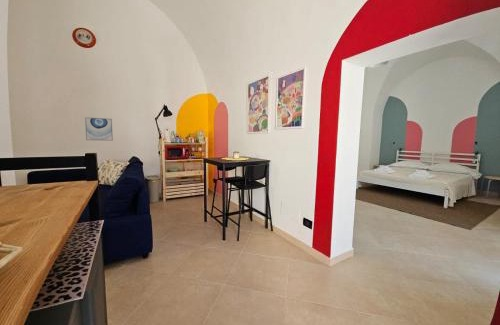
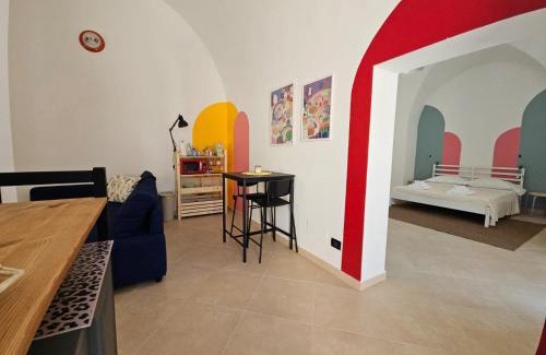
- wall art [84,116,114,142]
